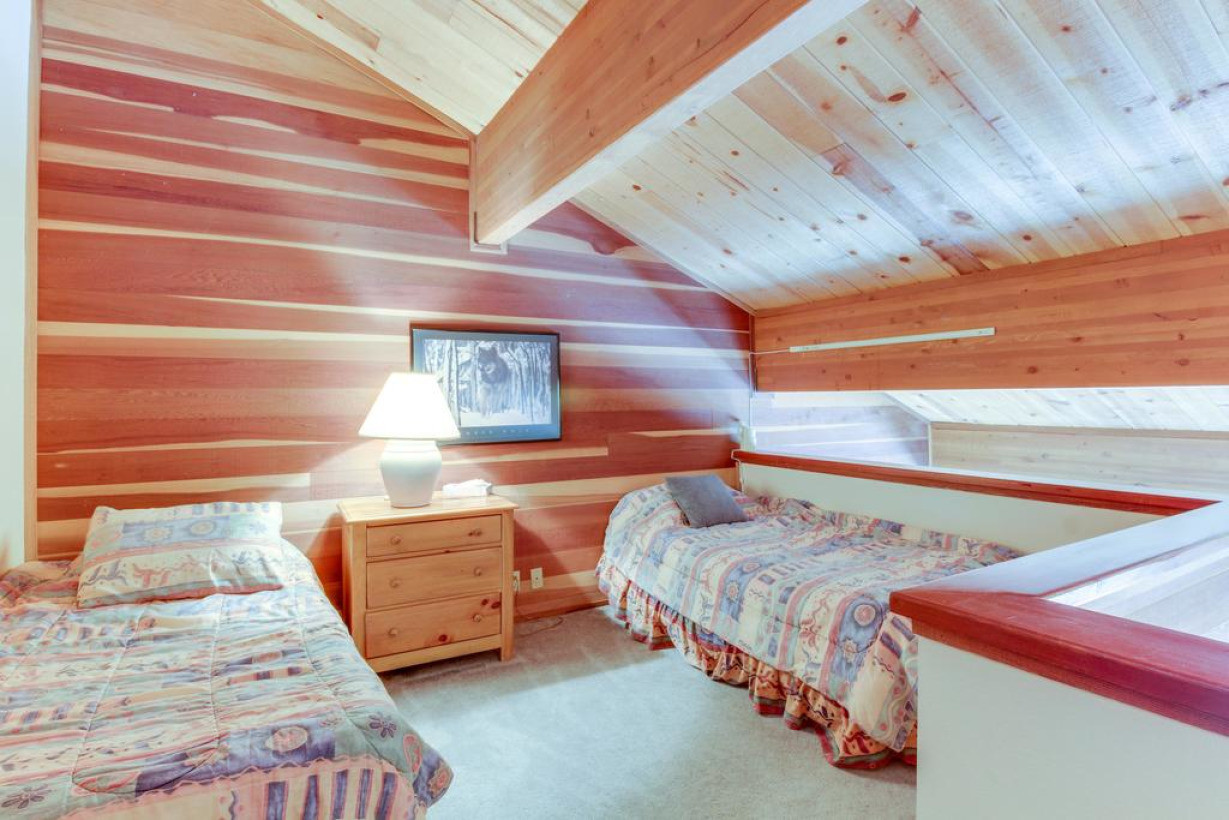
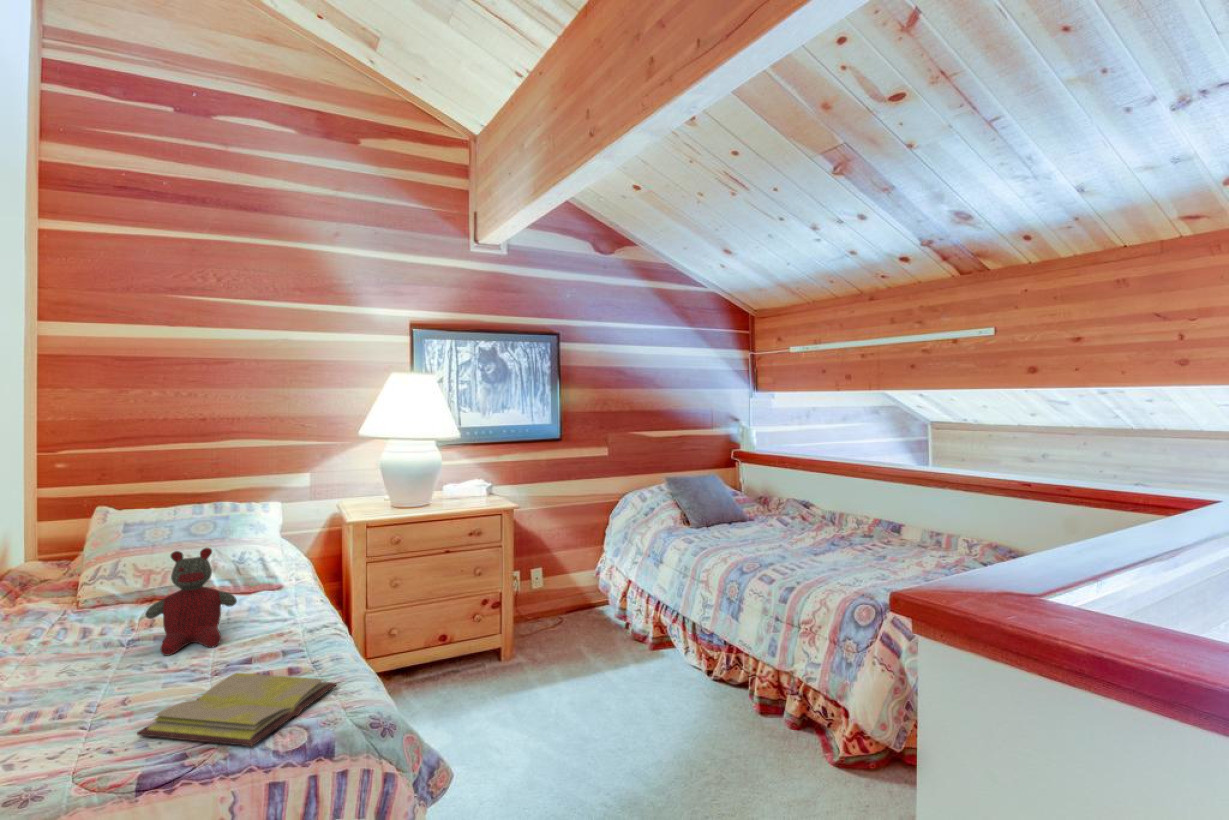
+ diary [136,672,337,747]
+ stuffed bear [144,547,238,657]
